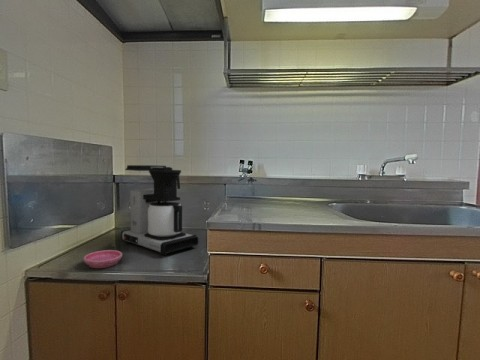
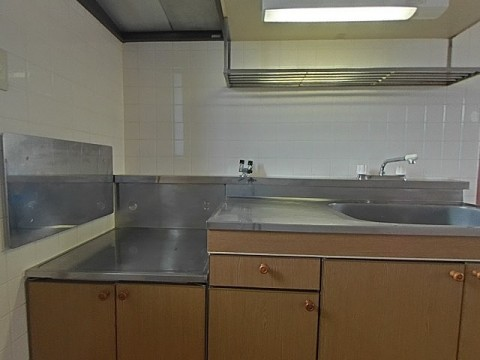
- coffee maker [120,164,199,256]
- saucer [83,249,123,269]
